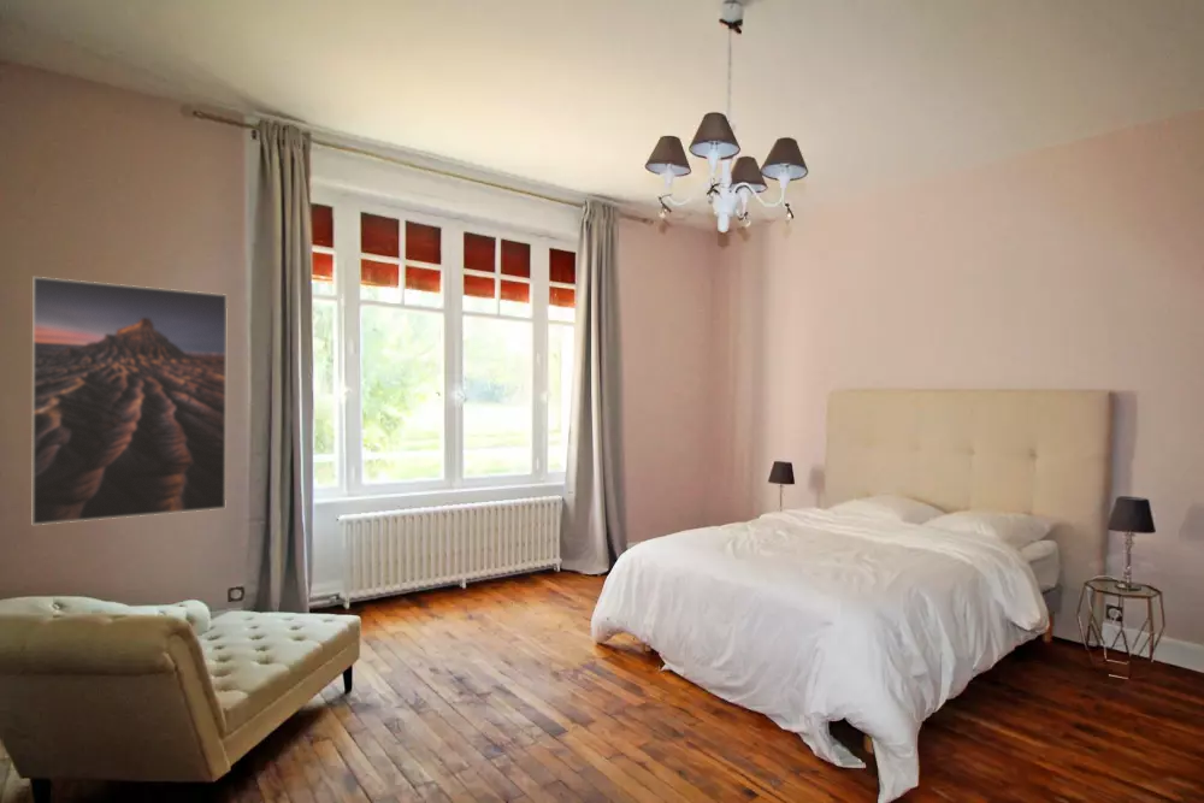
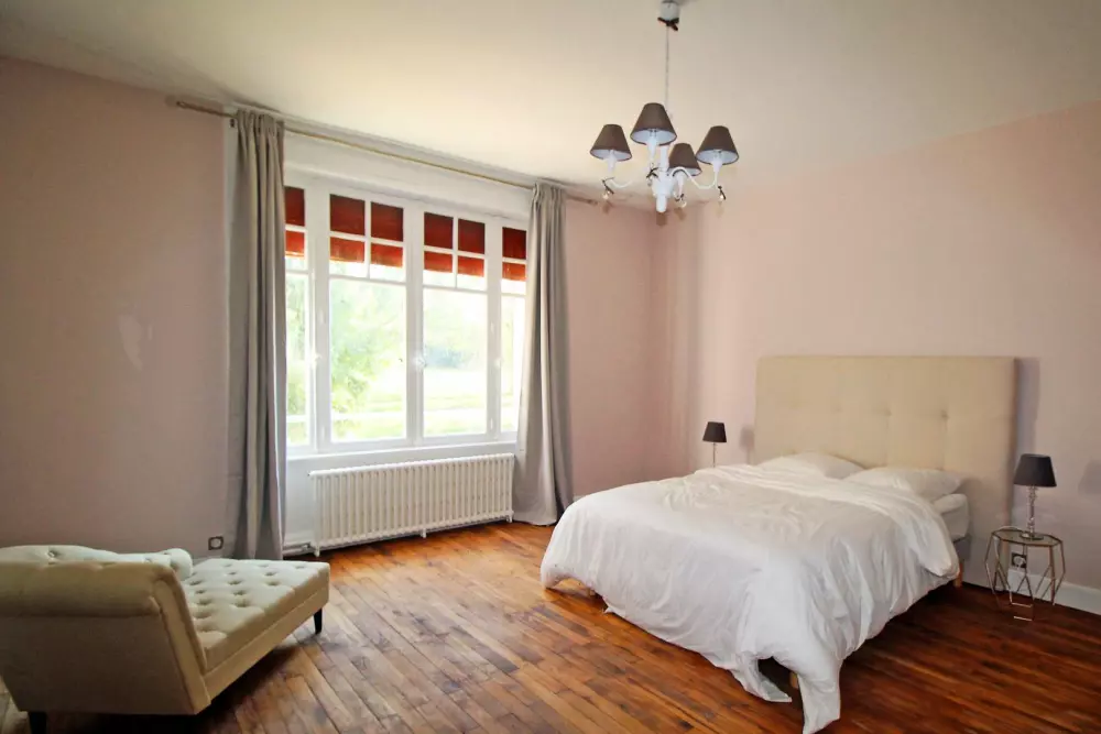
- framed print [31,276,229,526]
